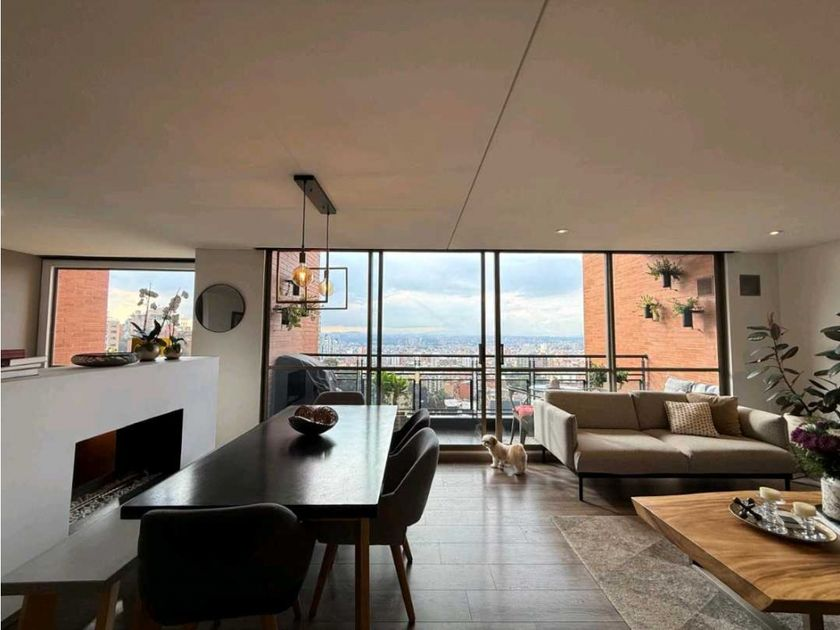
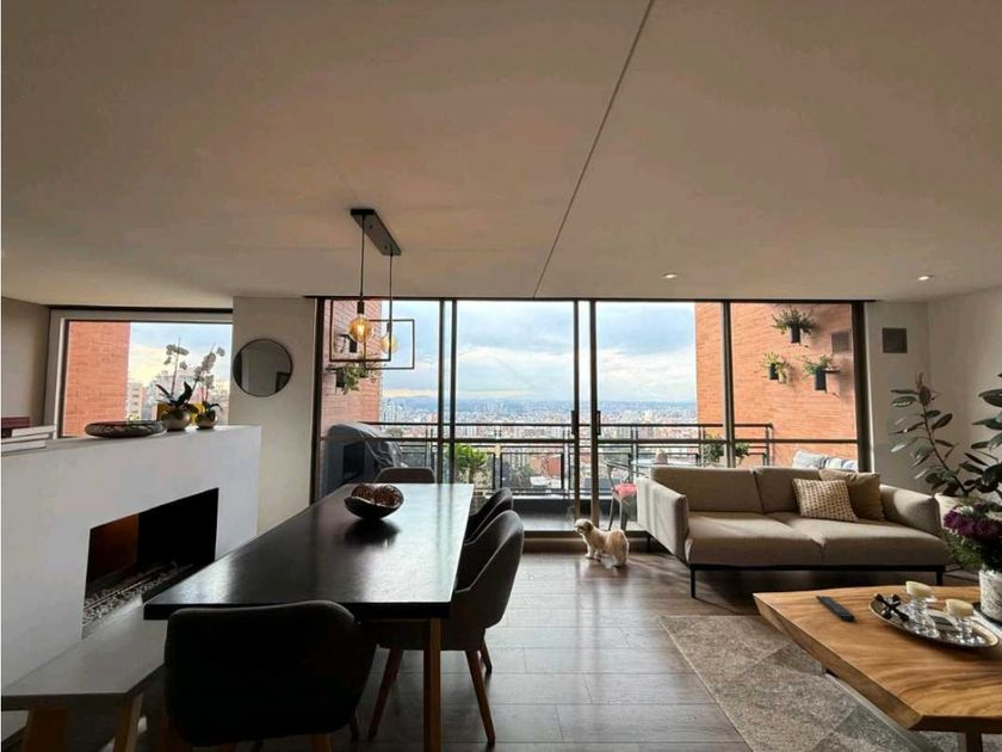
+ remote control [815,594,856,622]
